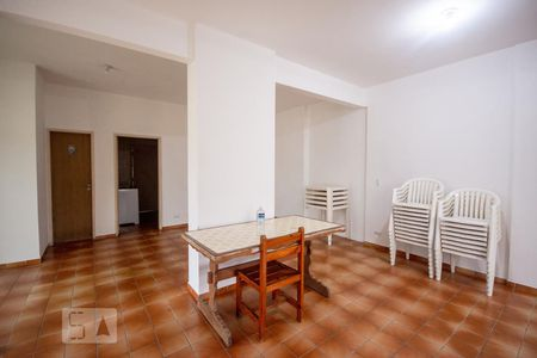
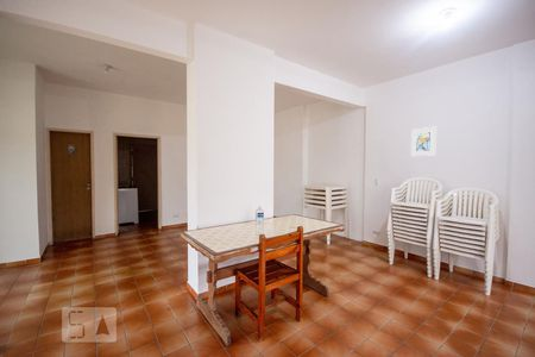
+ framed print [410,126,438,157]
